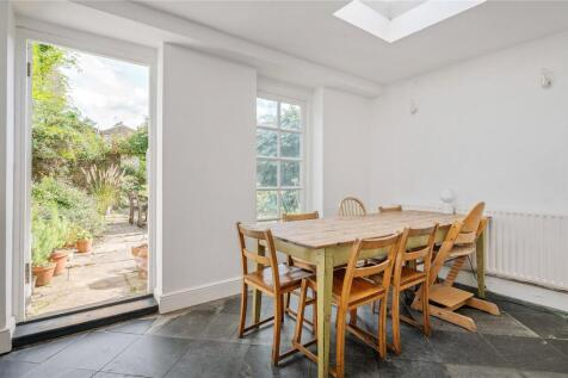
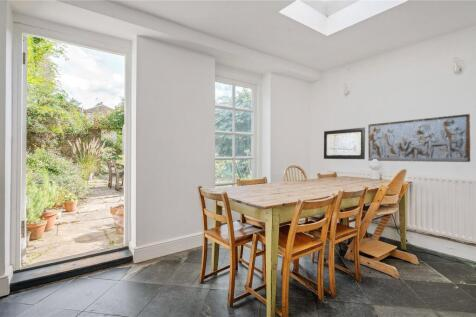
+ relief sculpture [367,113,471,163]
+ wall art [323,127,366,160]
